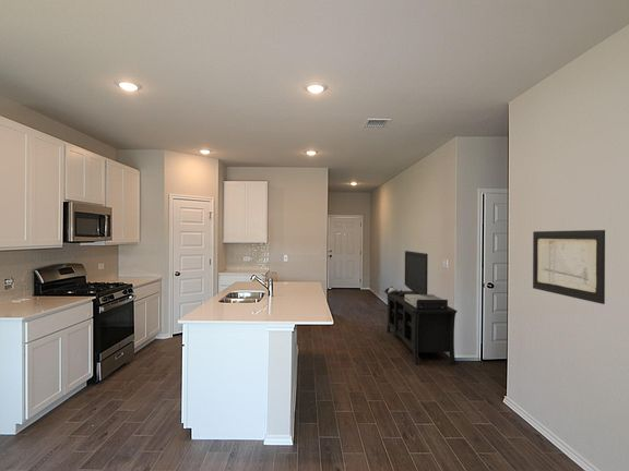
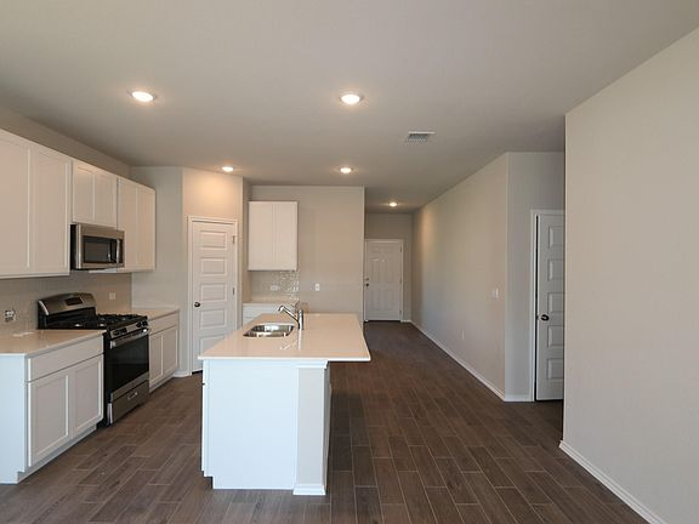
- media console [383,250,459,366]
- wall art [532,229,606,305]
